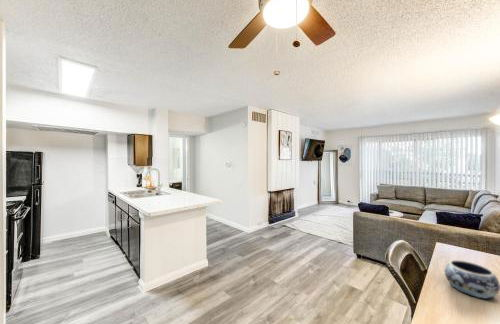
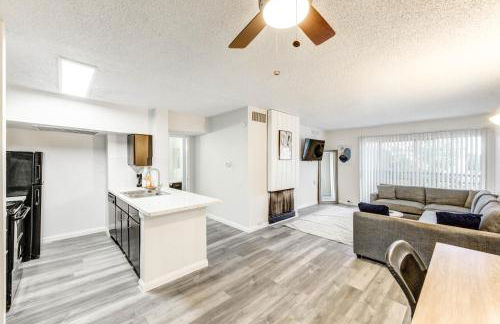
- decorative bowl [444,259,500,300]
